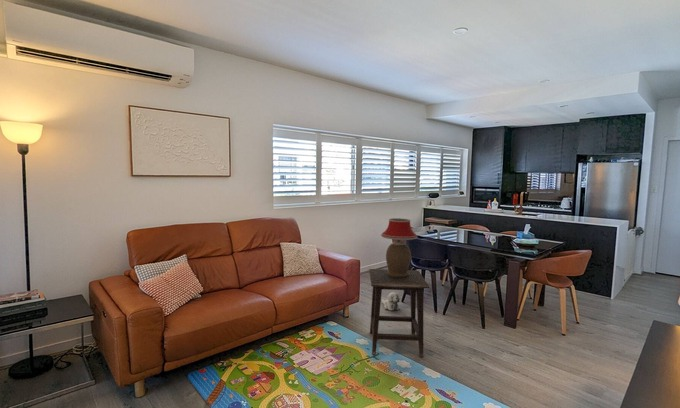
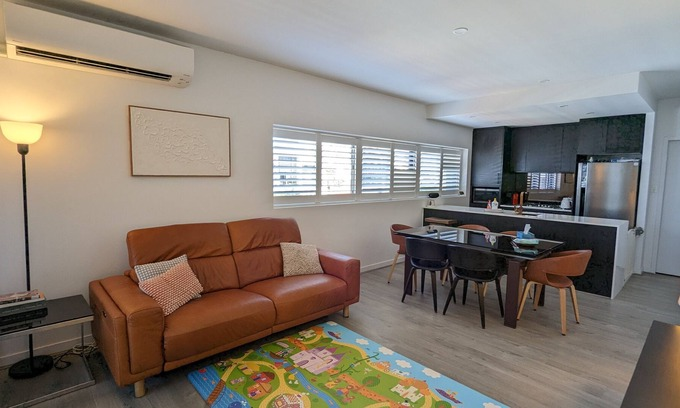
- plush toy [381,291,401,311]
- table lamp [380,217,418,278]
- side table [368,268,430,357]
